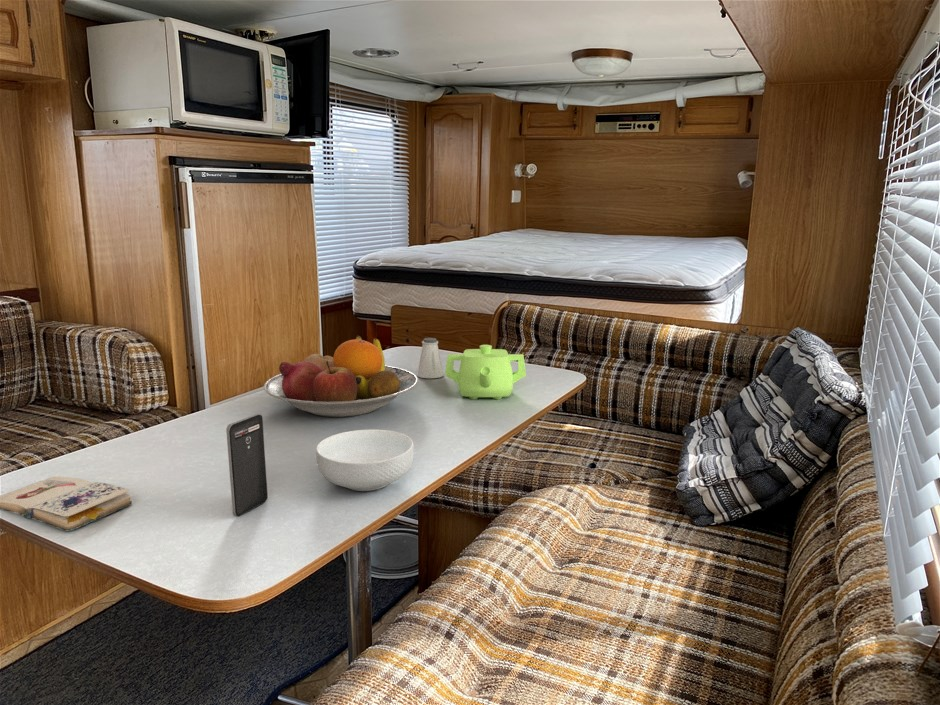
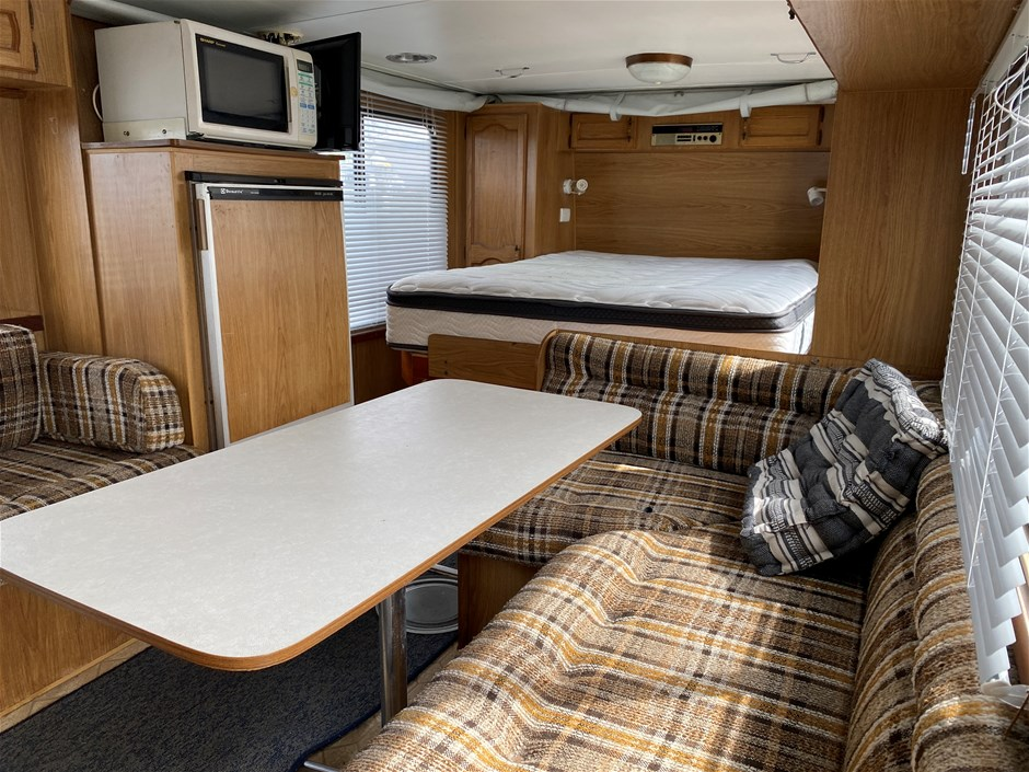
- paperback book [0,476,133,532]
- teapot [444,344,527,400]
- smartphone [225,413,268,518]
- fruit bowl [263,335,419,418]
- saltshaker [416,337,445,379]
- cereal bowl [315,429,415,492]
